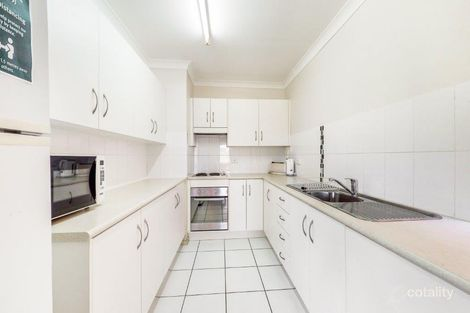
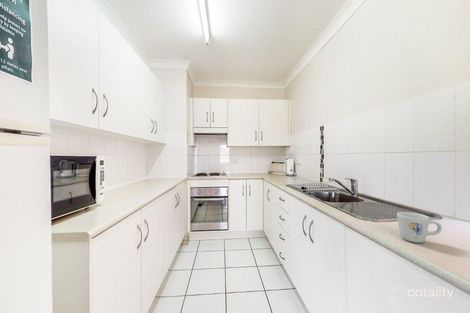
+ mug [396,211,443,244]
